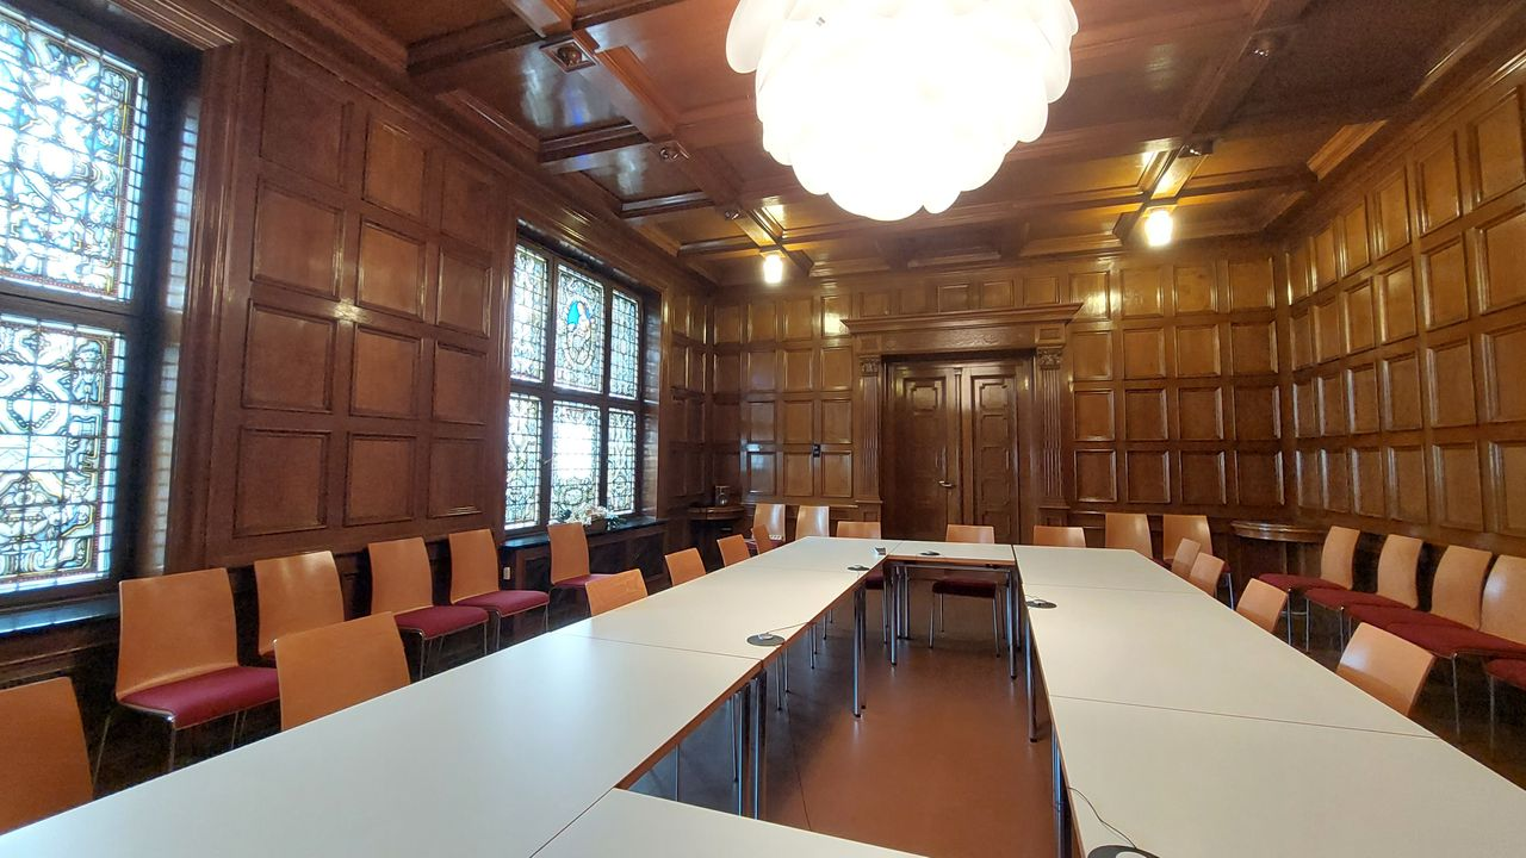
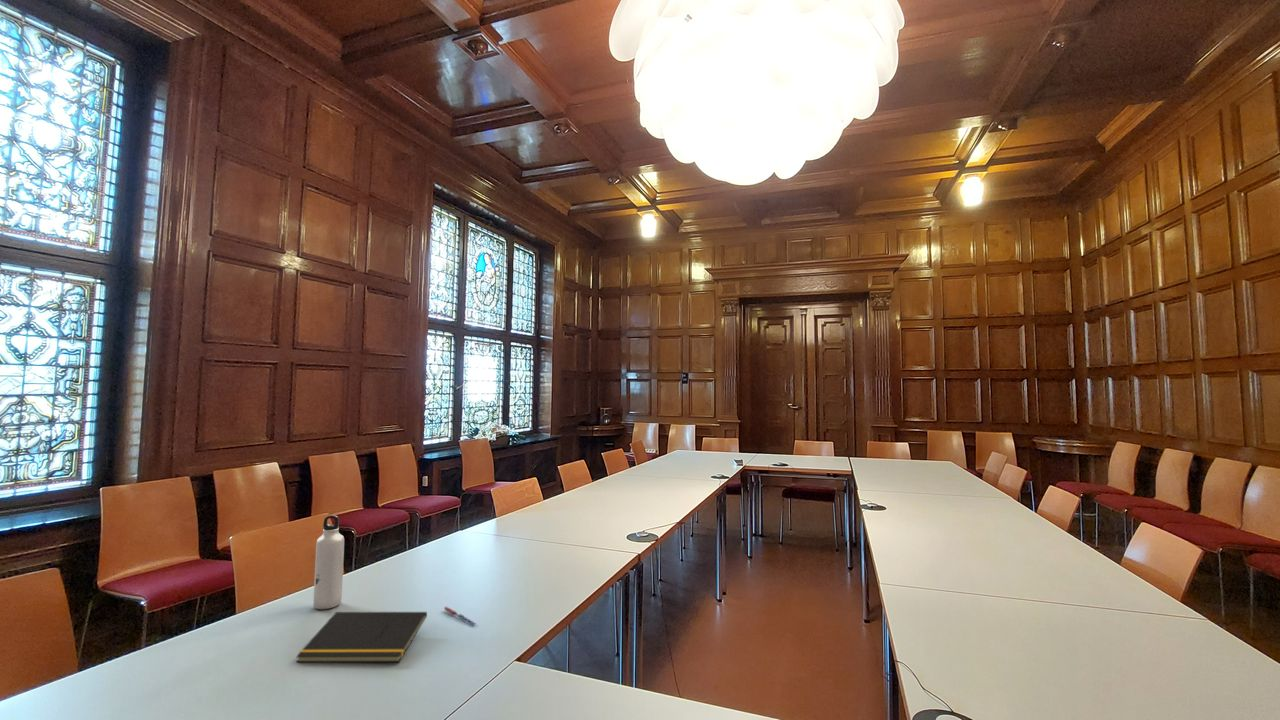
+ pen [443,606,478,626]
+ notepad [295,611,428,663]
+ water bottle [312,514,345,610]
